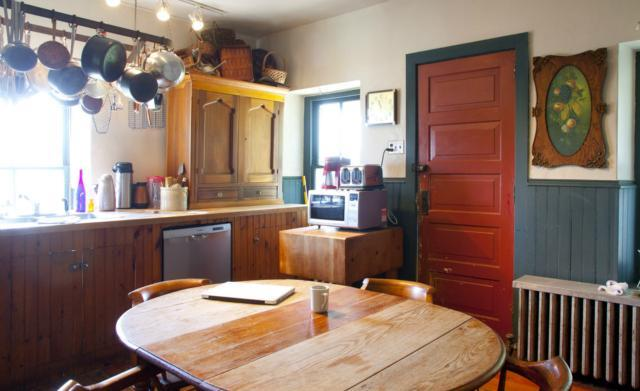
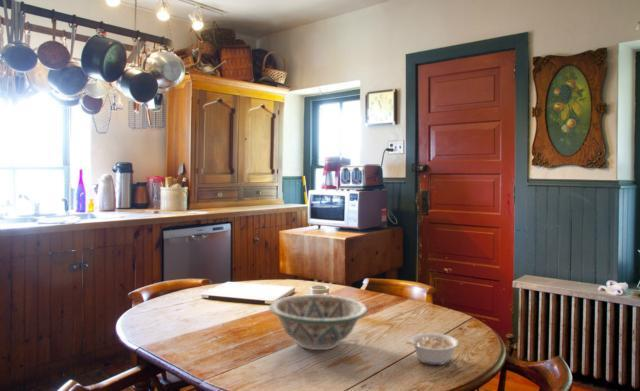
+ legume [405,332,459,366]
+ decorative bowl [268,294,369,351]
